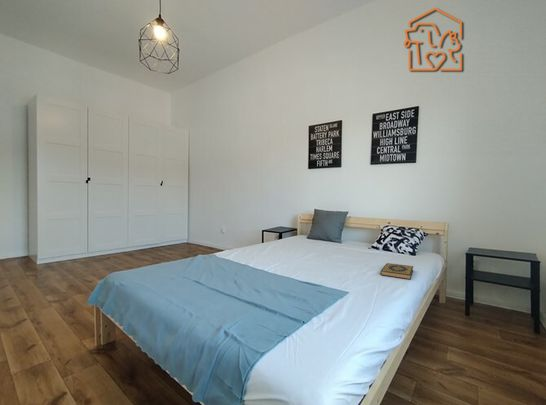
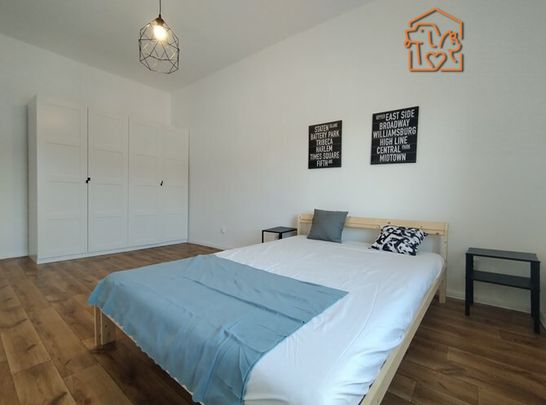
- hardback book [380,262,414,281]
